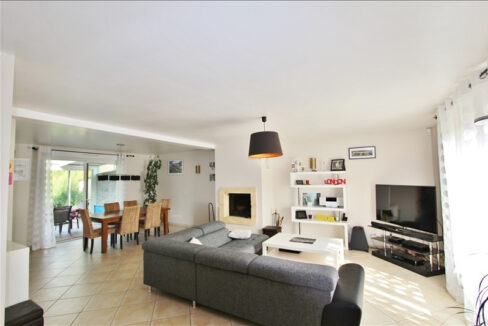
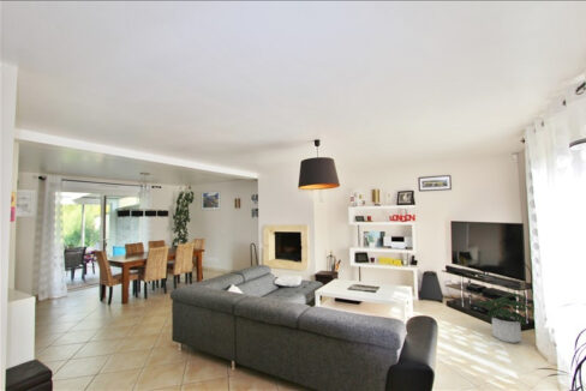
+ potted plant [476,293,534,344]
